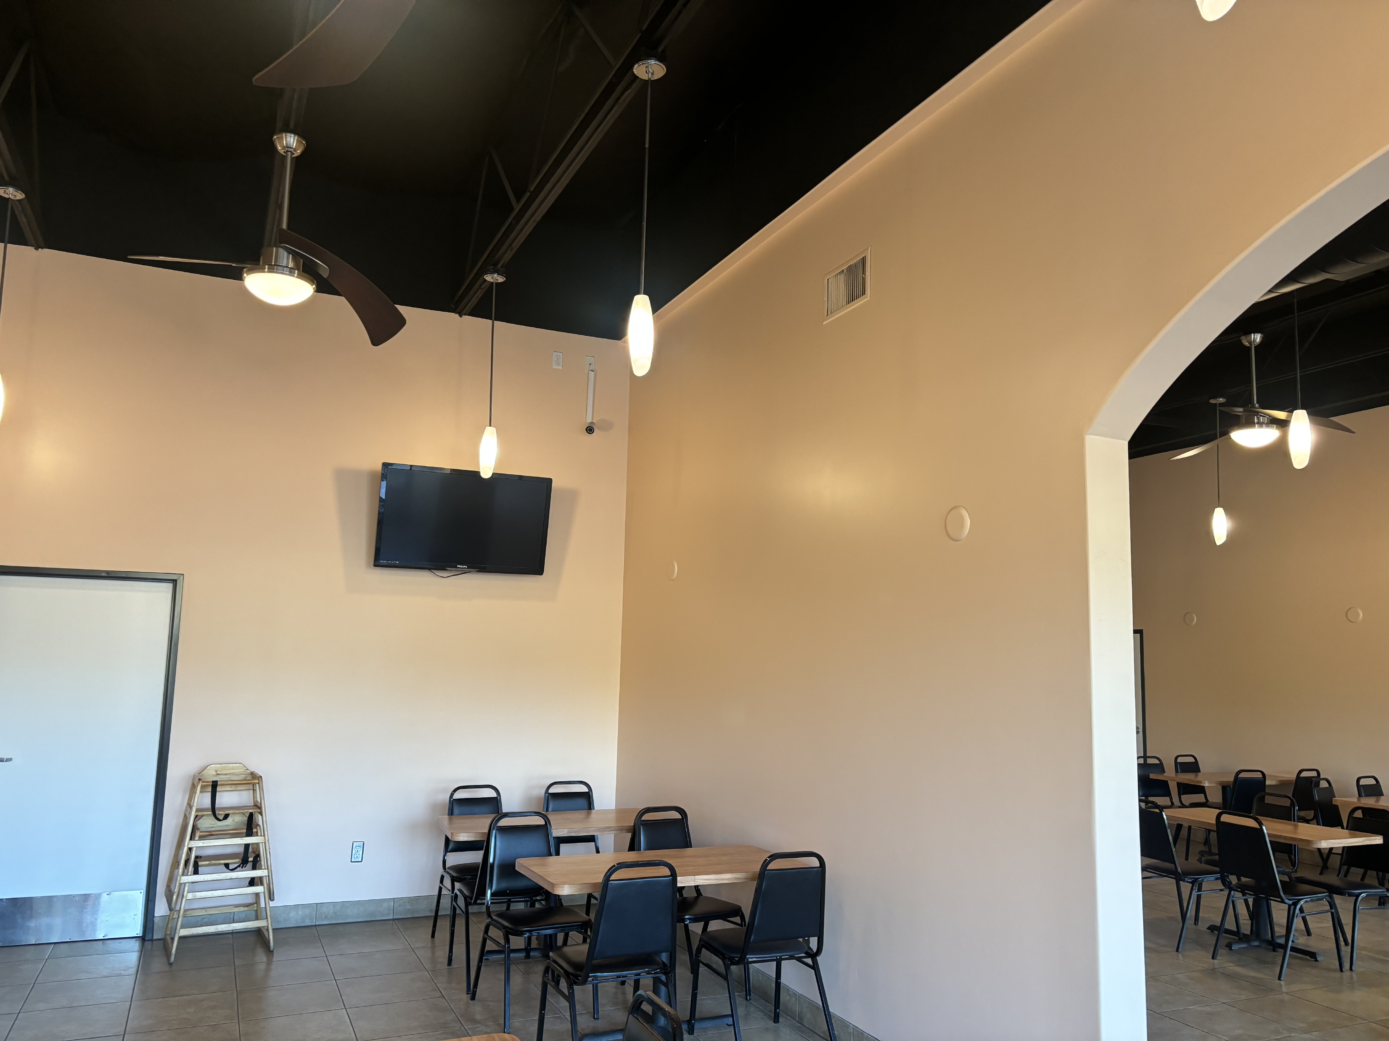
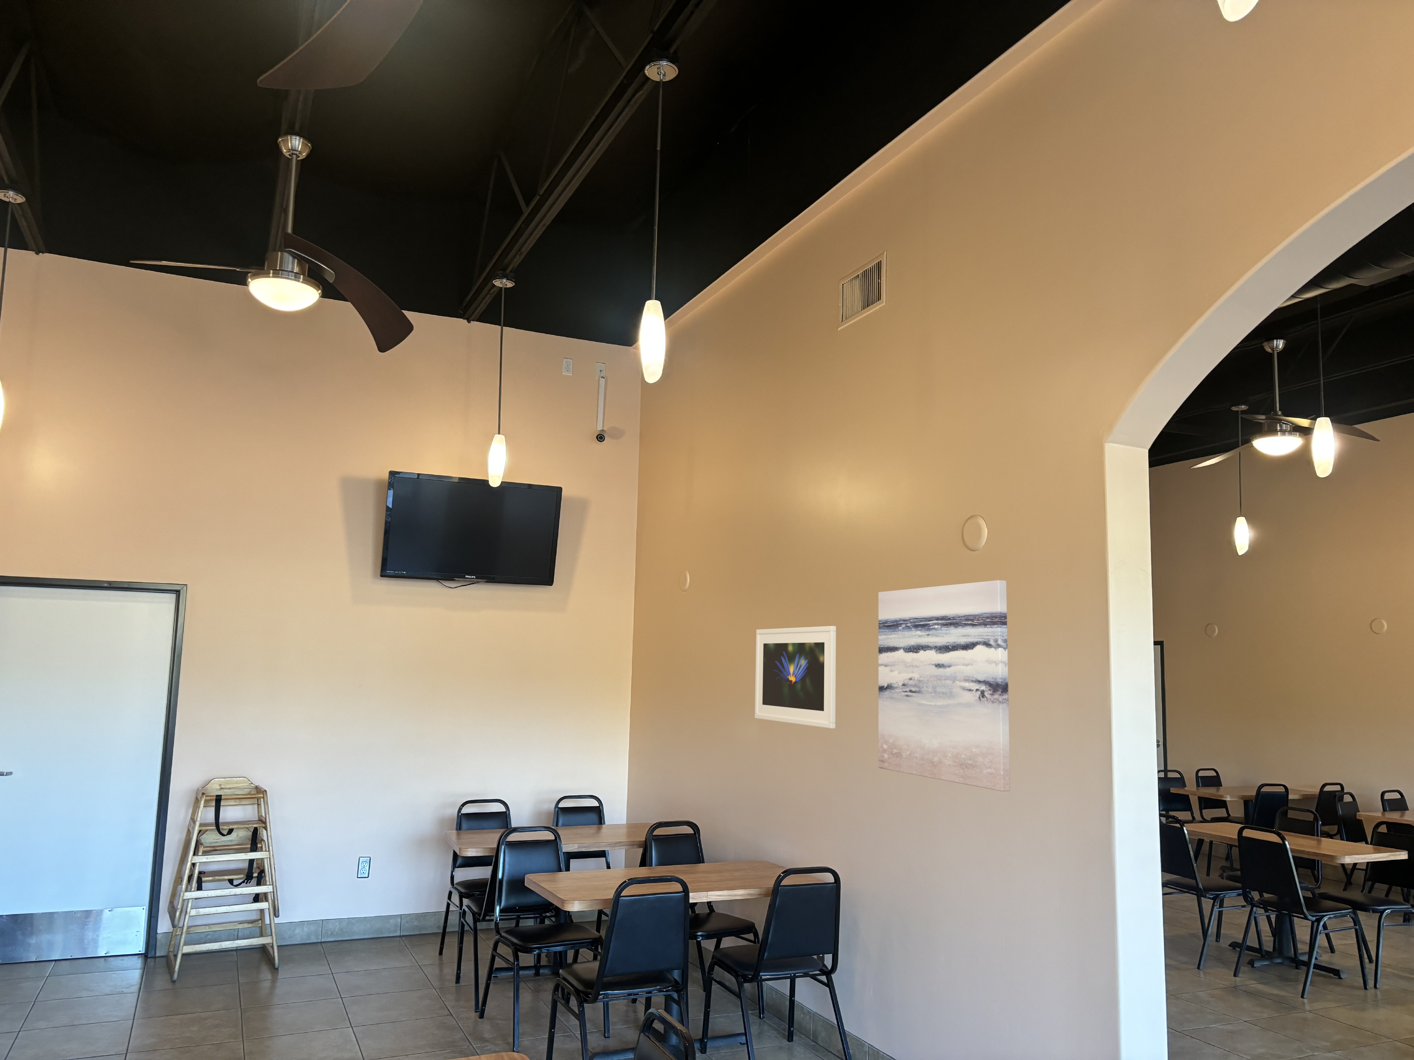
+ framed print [754,626,836,729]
+ wall art [878,580,1011,792]
